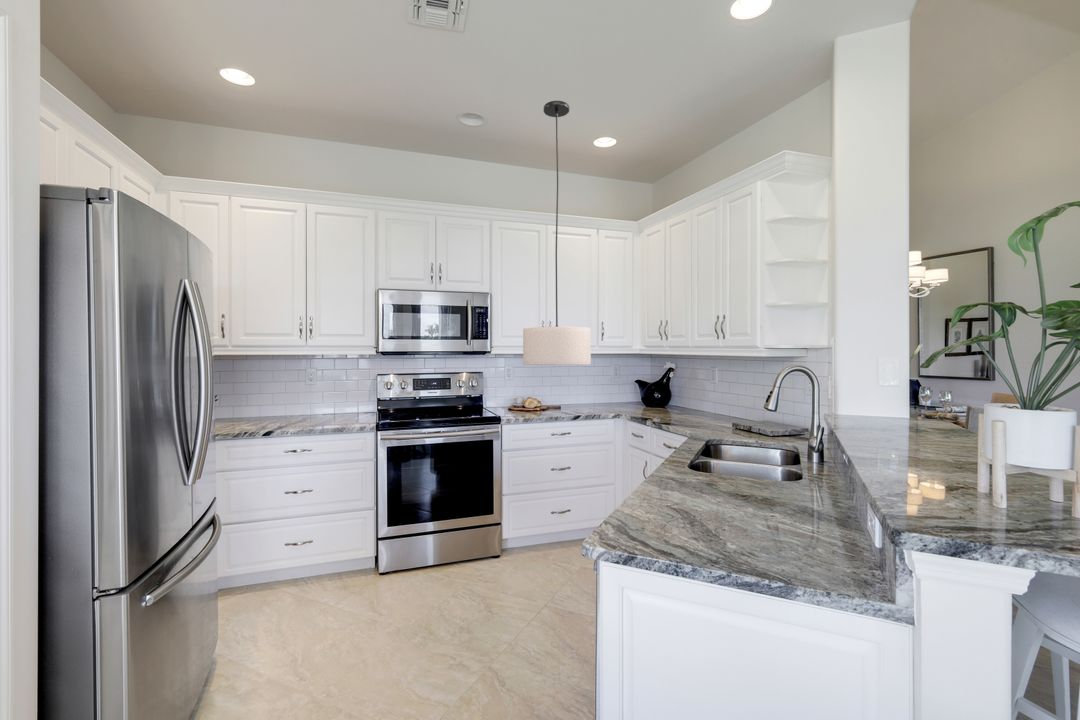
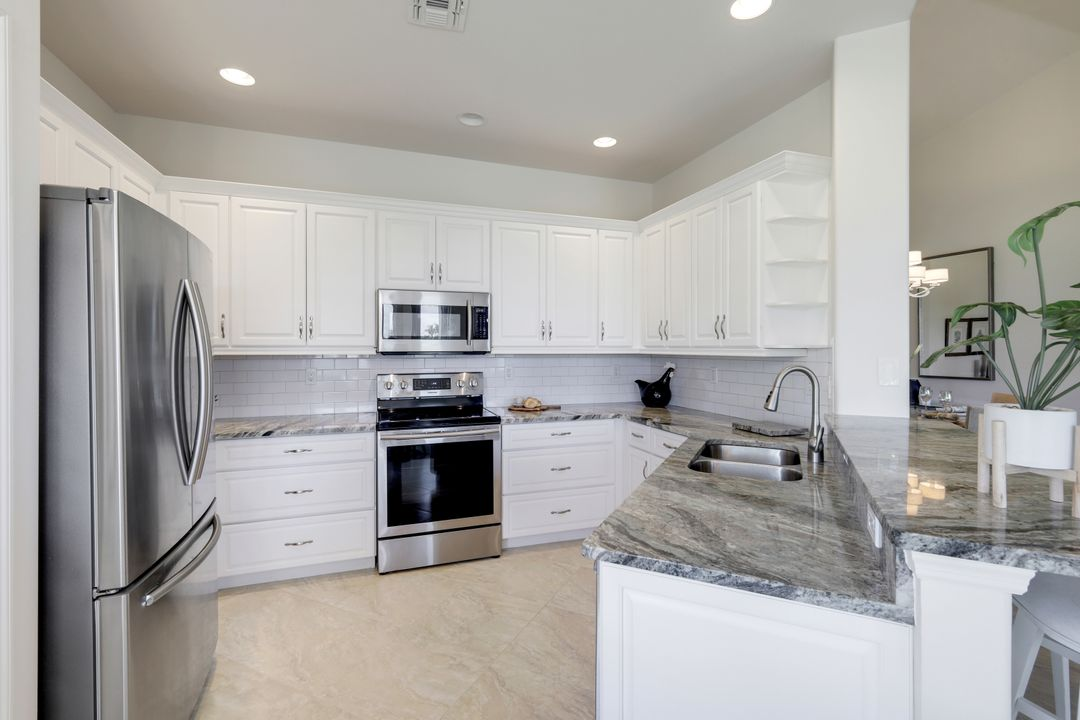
- light fixture [522,100,592,366]
